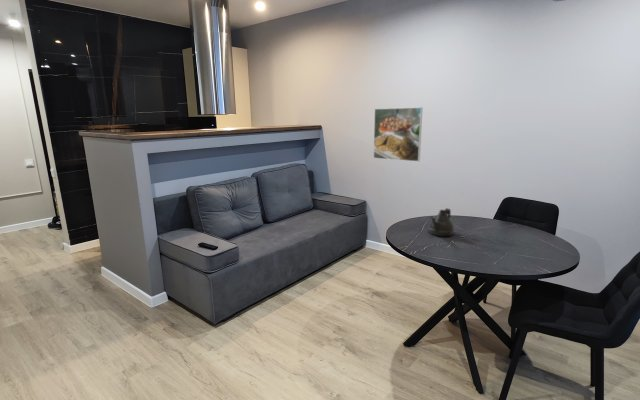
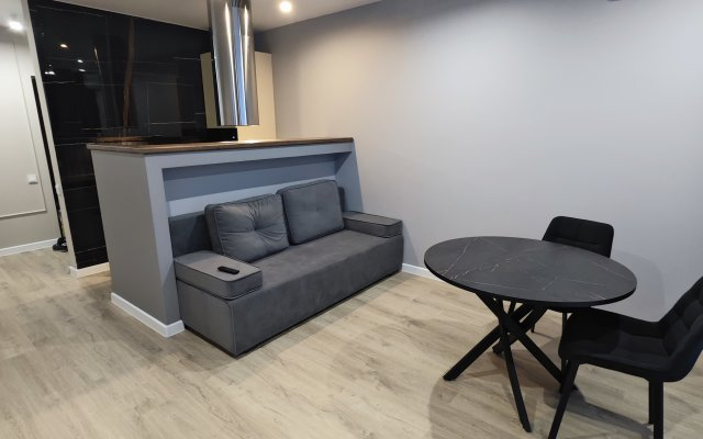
- teapot [428,207,455,237]
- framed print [372,107,424,162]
